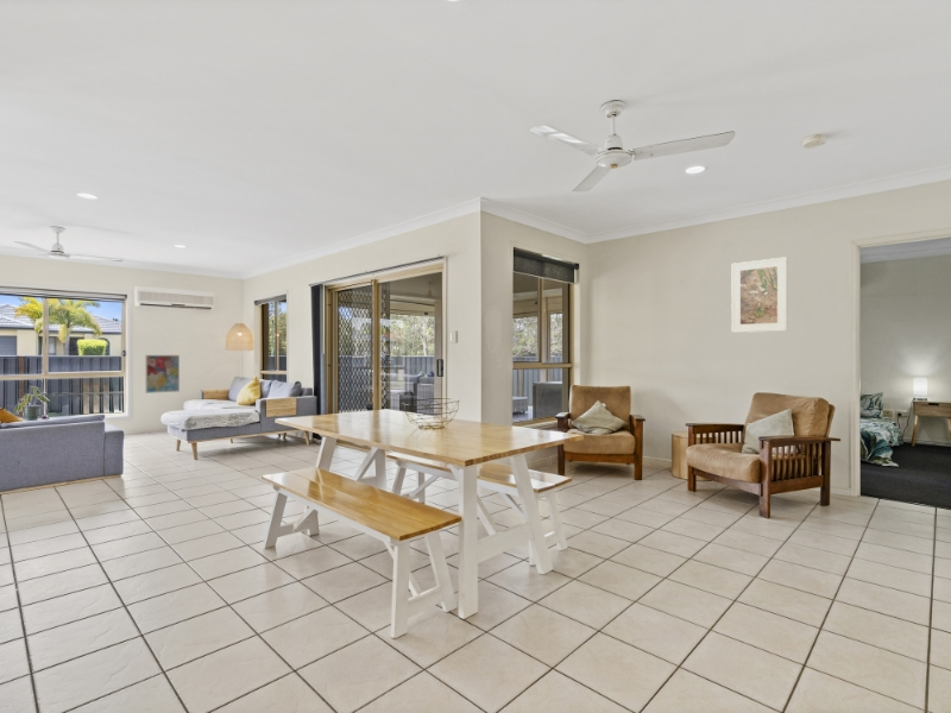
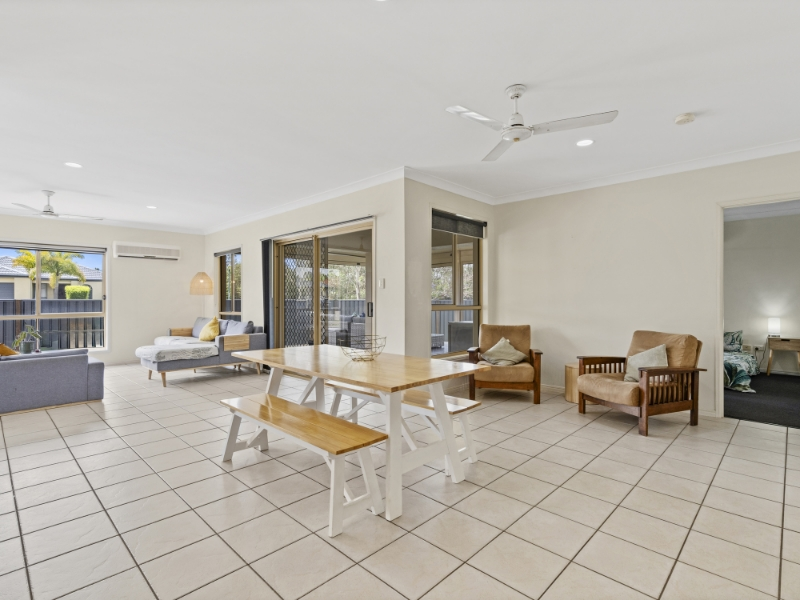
- wall art [145,354,181,395]
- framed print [731,255,788,334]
